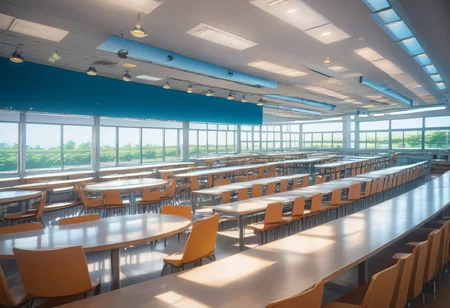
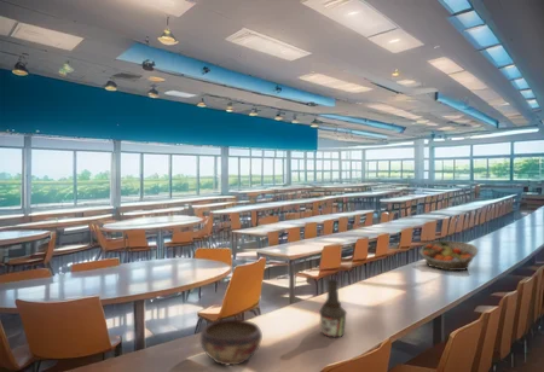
+ decorative bowl [199,318,264,366]
+ fruit basket [418,239,479,272]
+ bottle [318,278,348,338]
